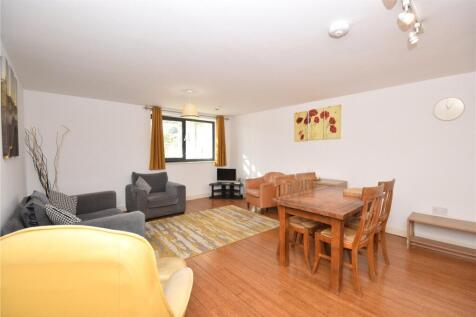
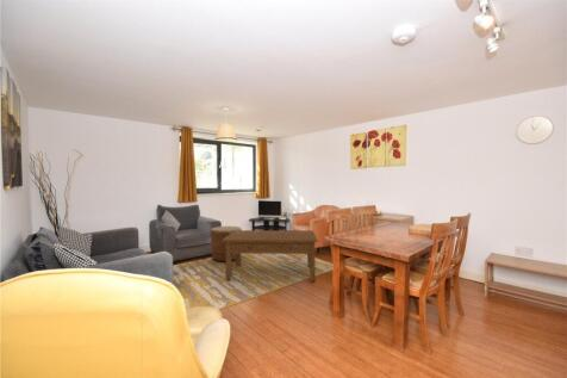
+ coffee table [223,229,319,283]
+ basket [208,225,243,262]
